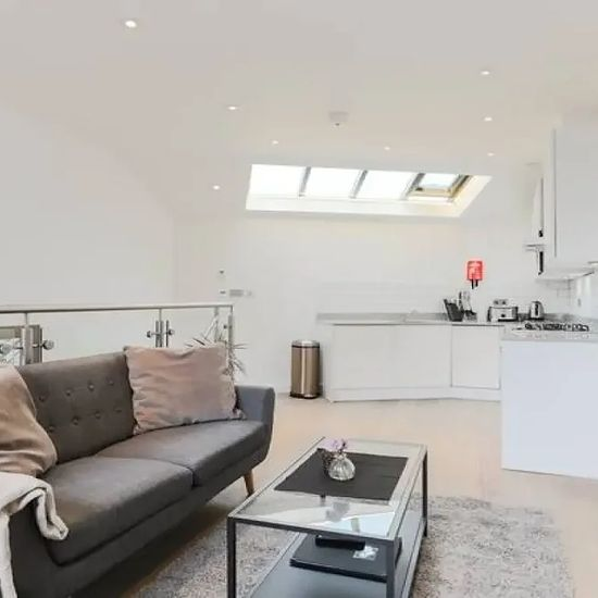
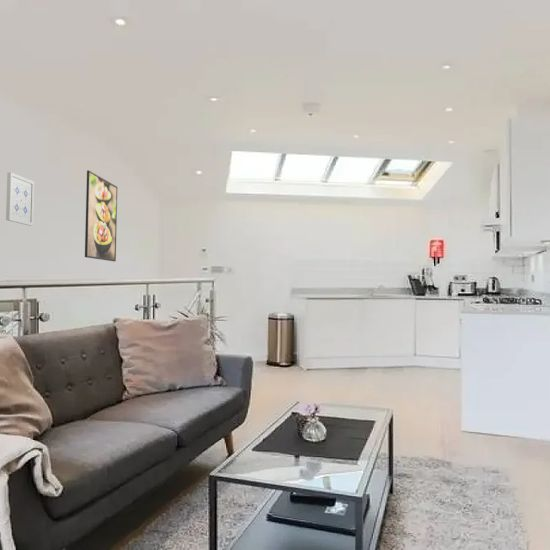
+ wall art [5,171,35,227]
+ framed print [84,170,118,262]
